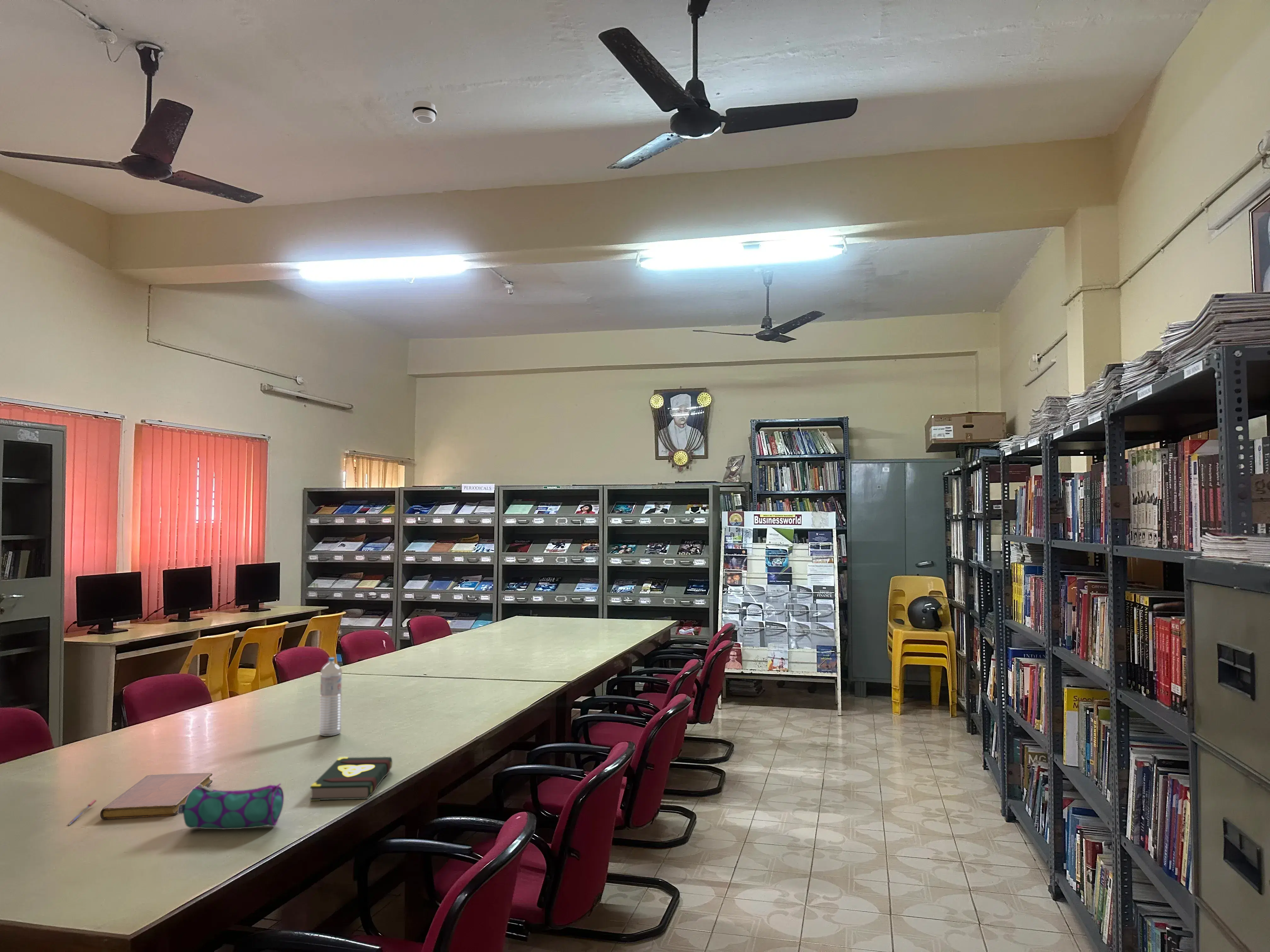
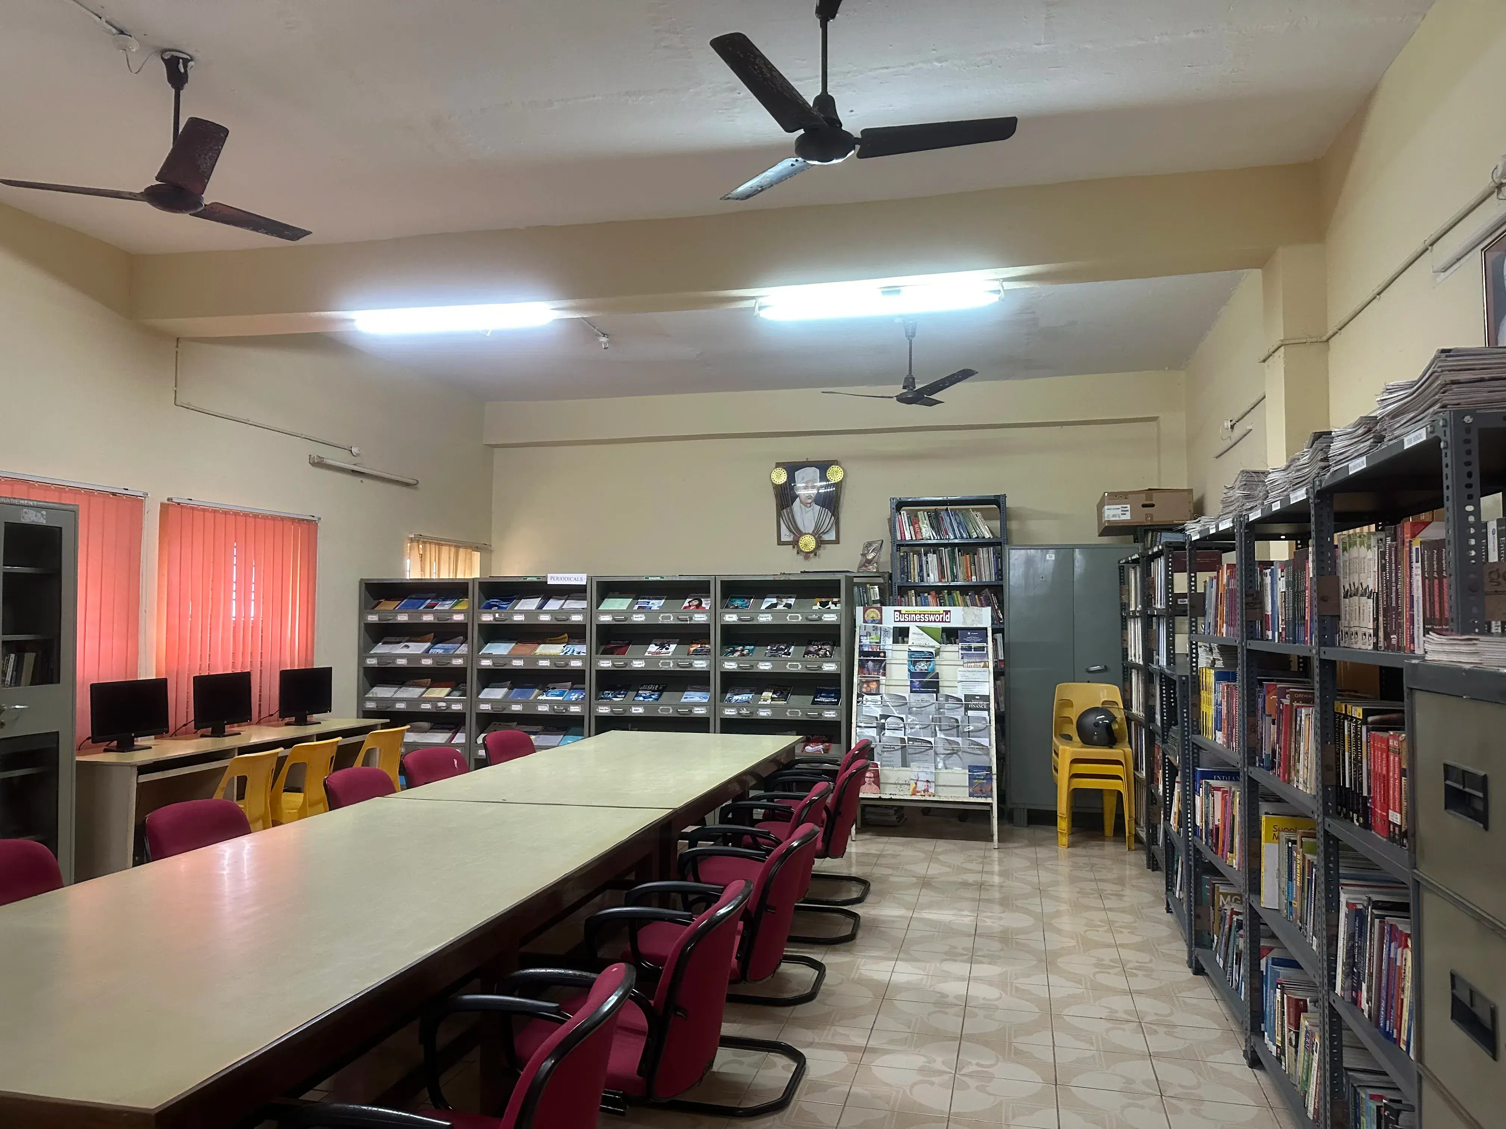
- pencil case [178,783,284,830]
- smoke detector [412,100,437,124]
- notebook [100,773,213,820]
- water bottle [319,657,342,737]
- pen [66,799,97,826]
- book [310,757,392,801]
